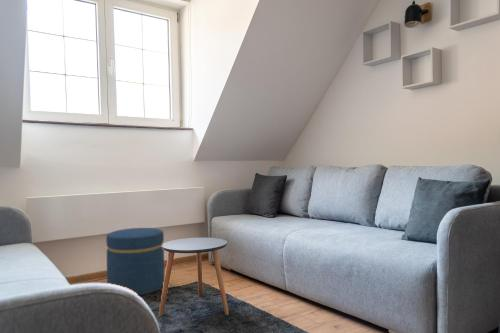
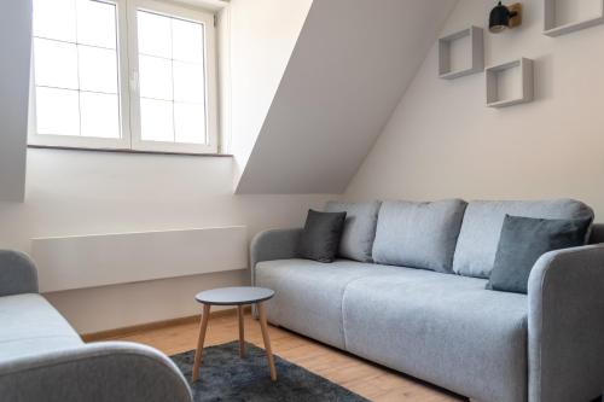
- ottoman [105,227,165,296]
